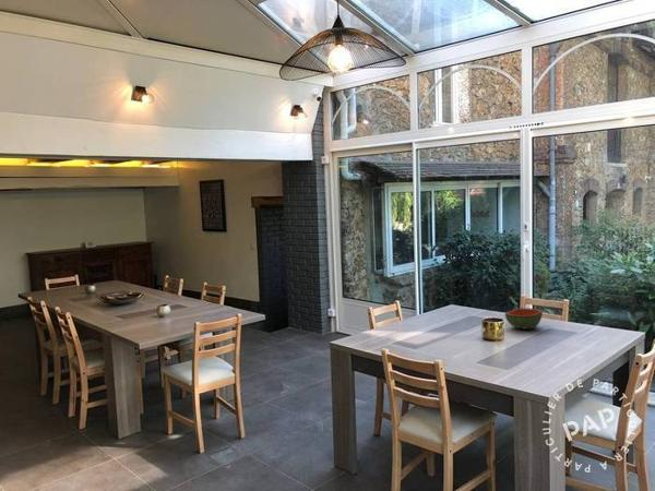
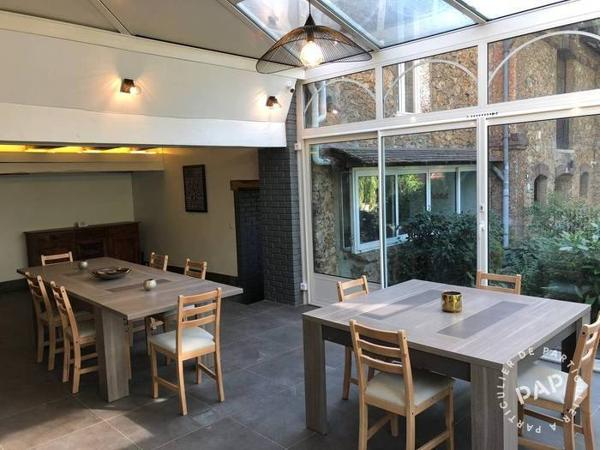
- bowl [504,307,544,331]
